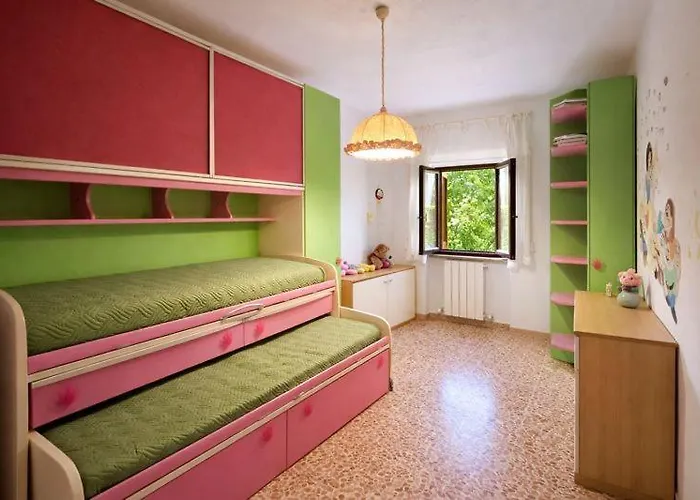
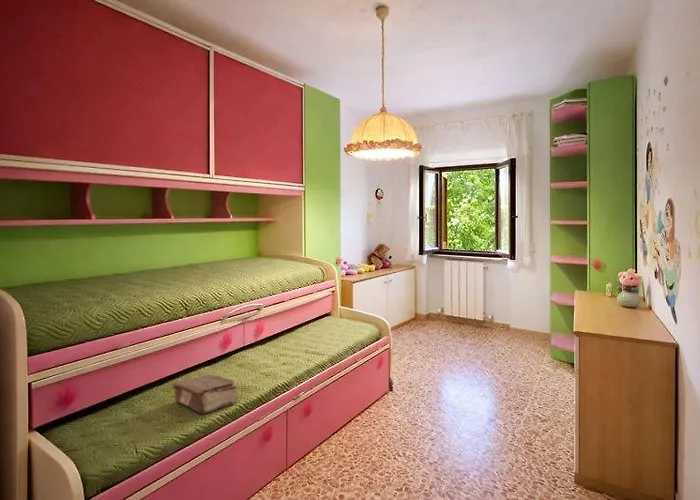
+ book [171,374,239,415]
